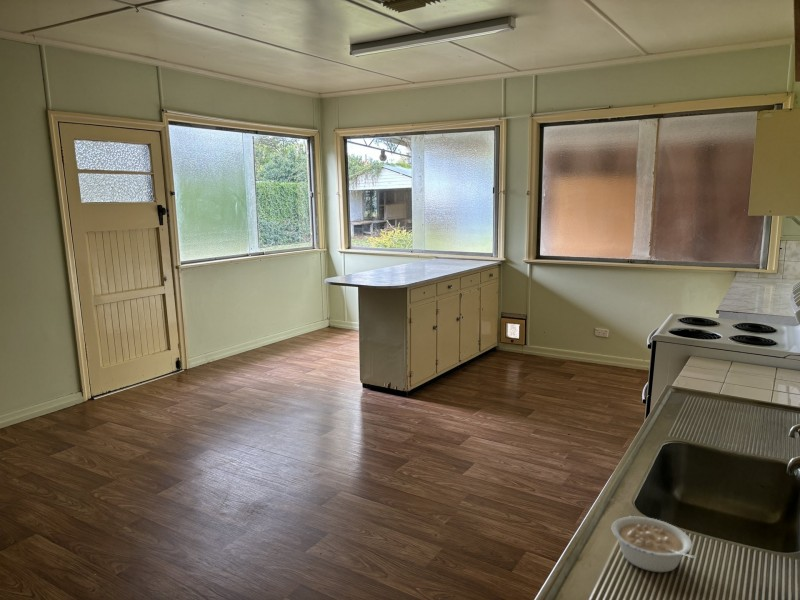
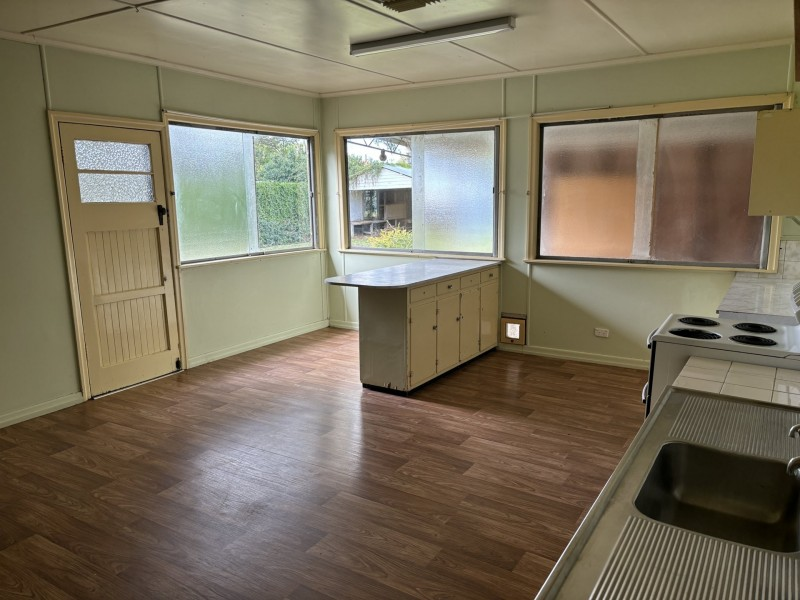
- legume [611,515,699,573]
